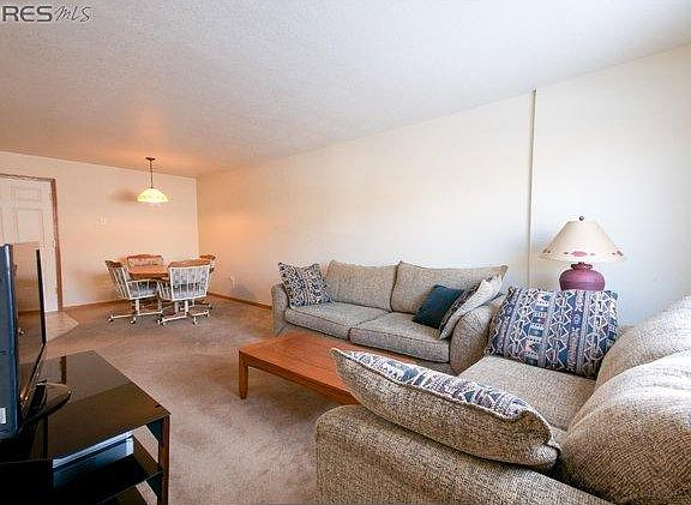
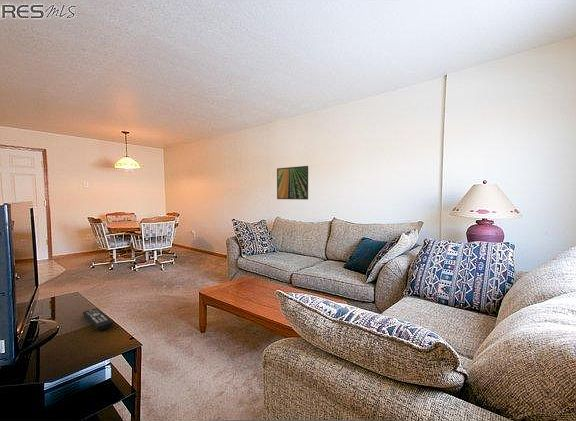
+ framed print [276,165,309,201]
+ remote control [82,308,114,331]
